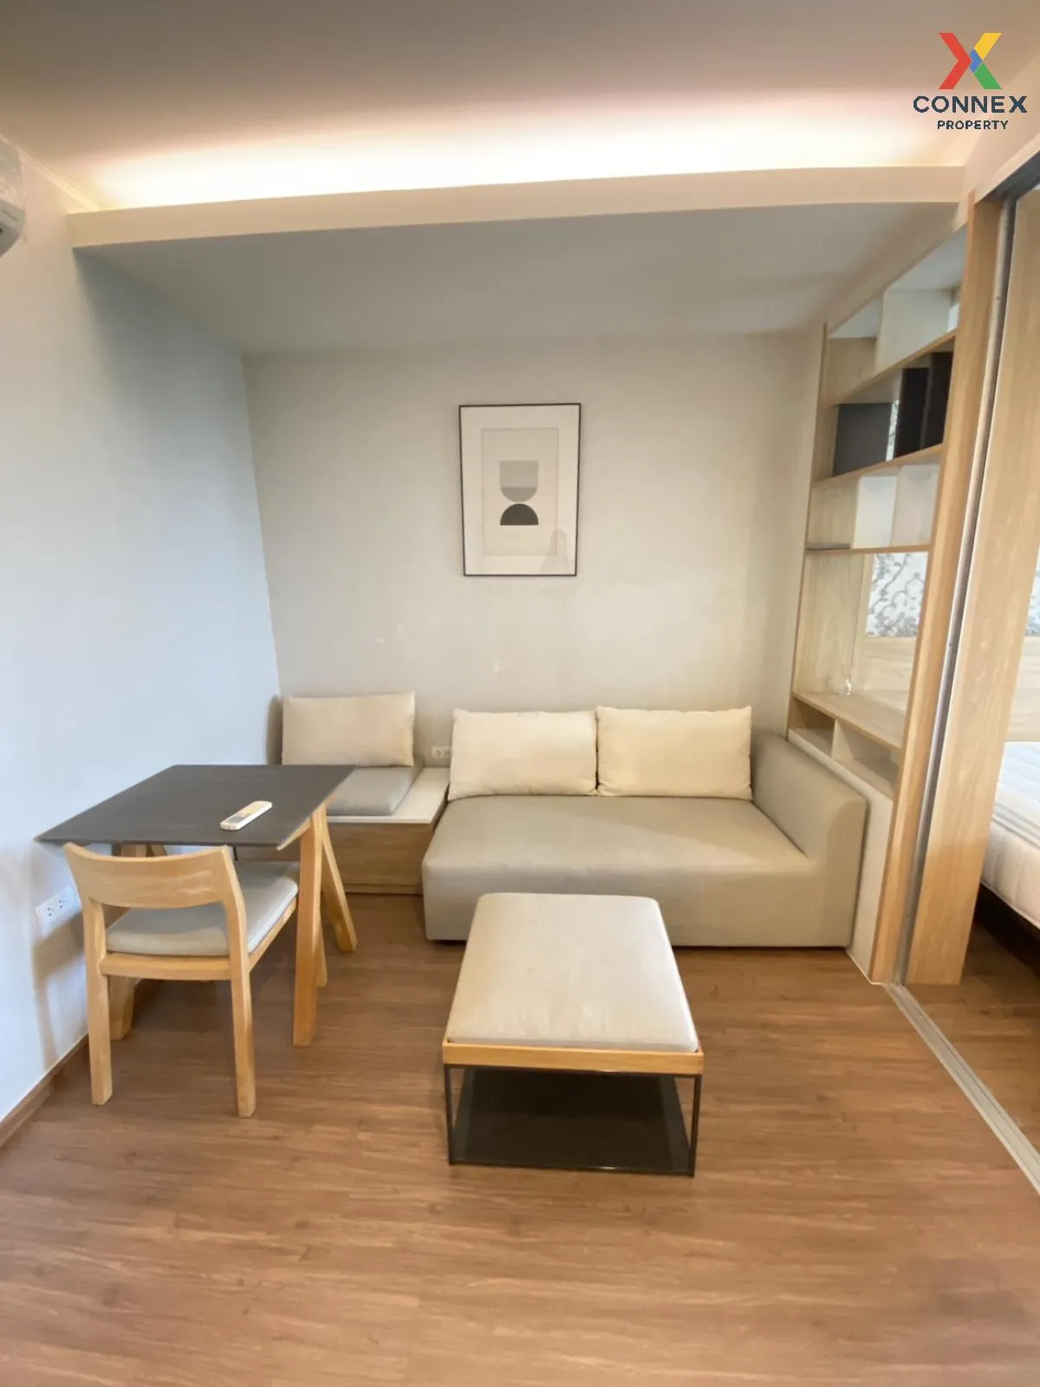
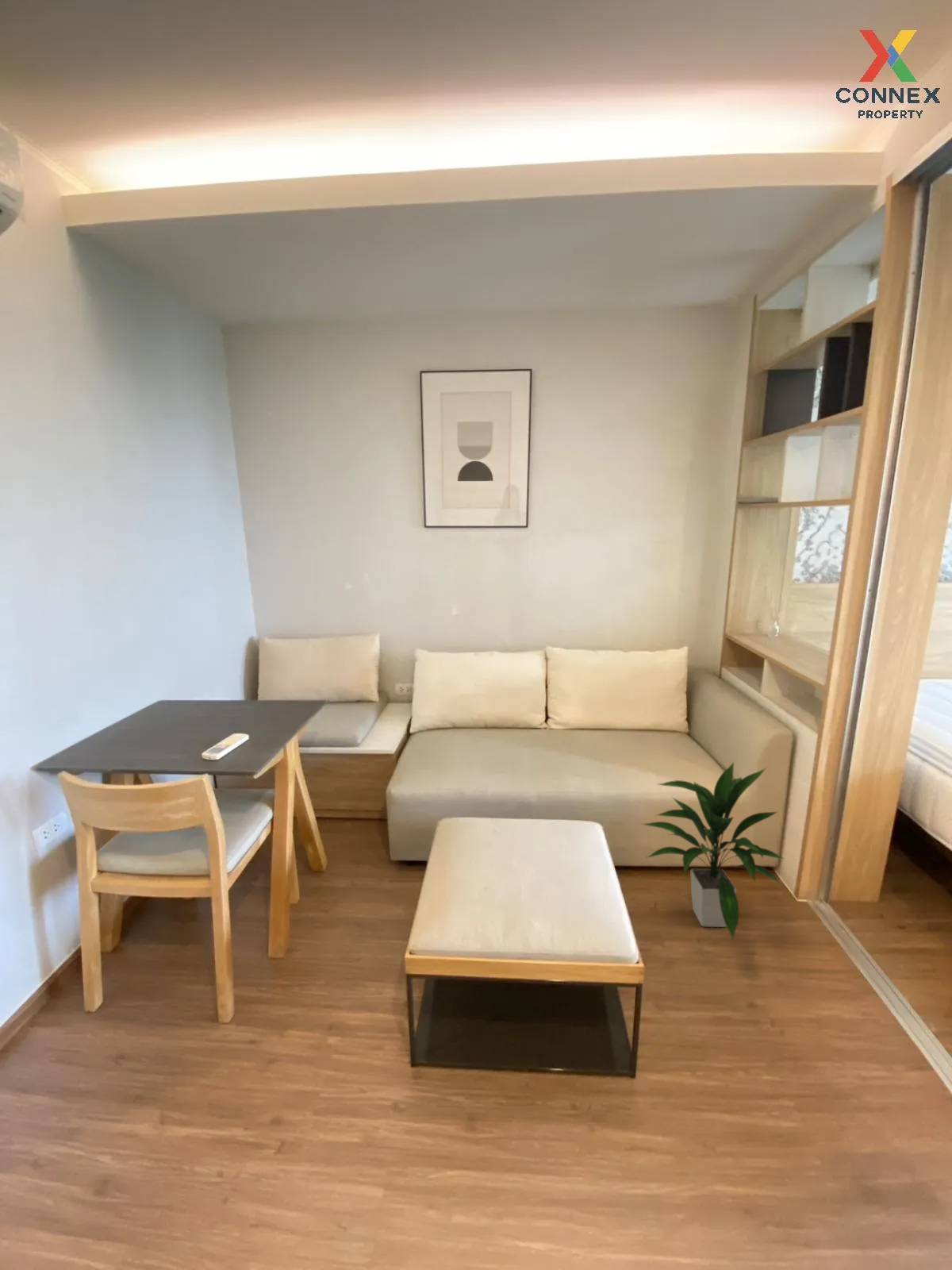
+ indoor plant [641,761,785,941]
